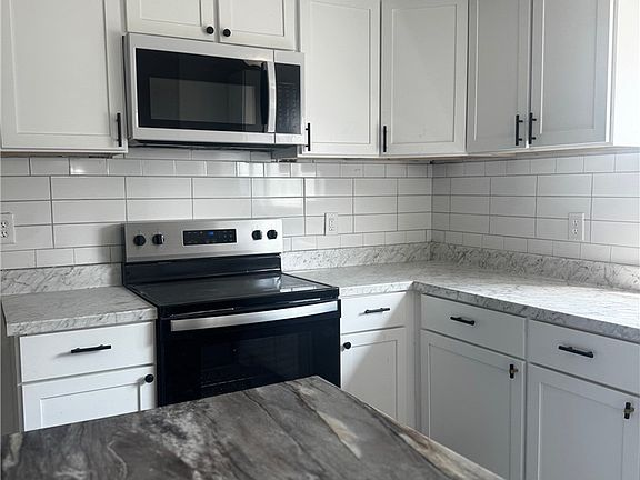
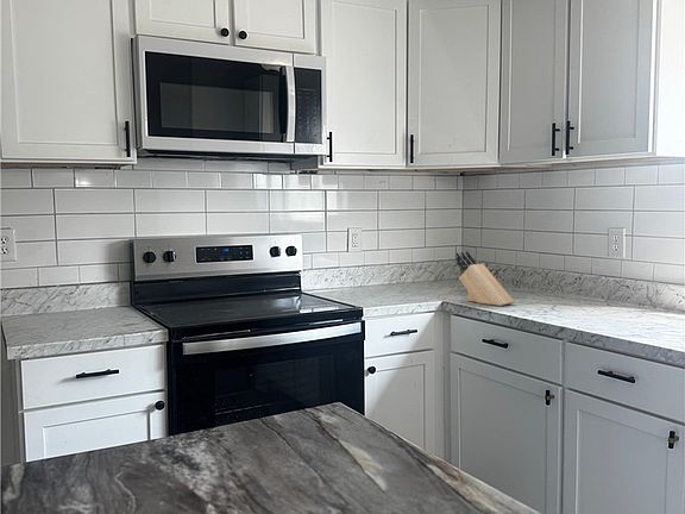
+ knife block [454,250,515,307]
